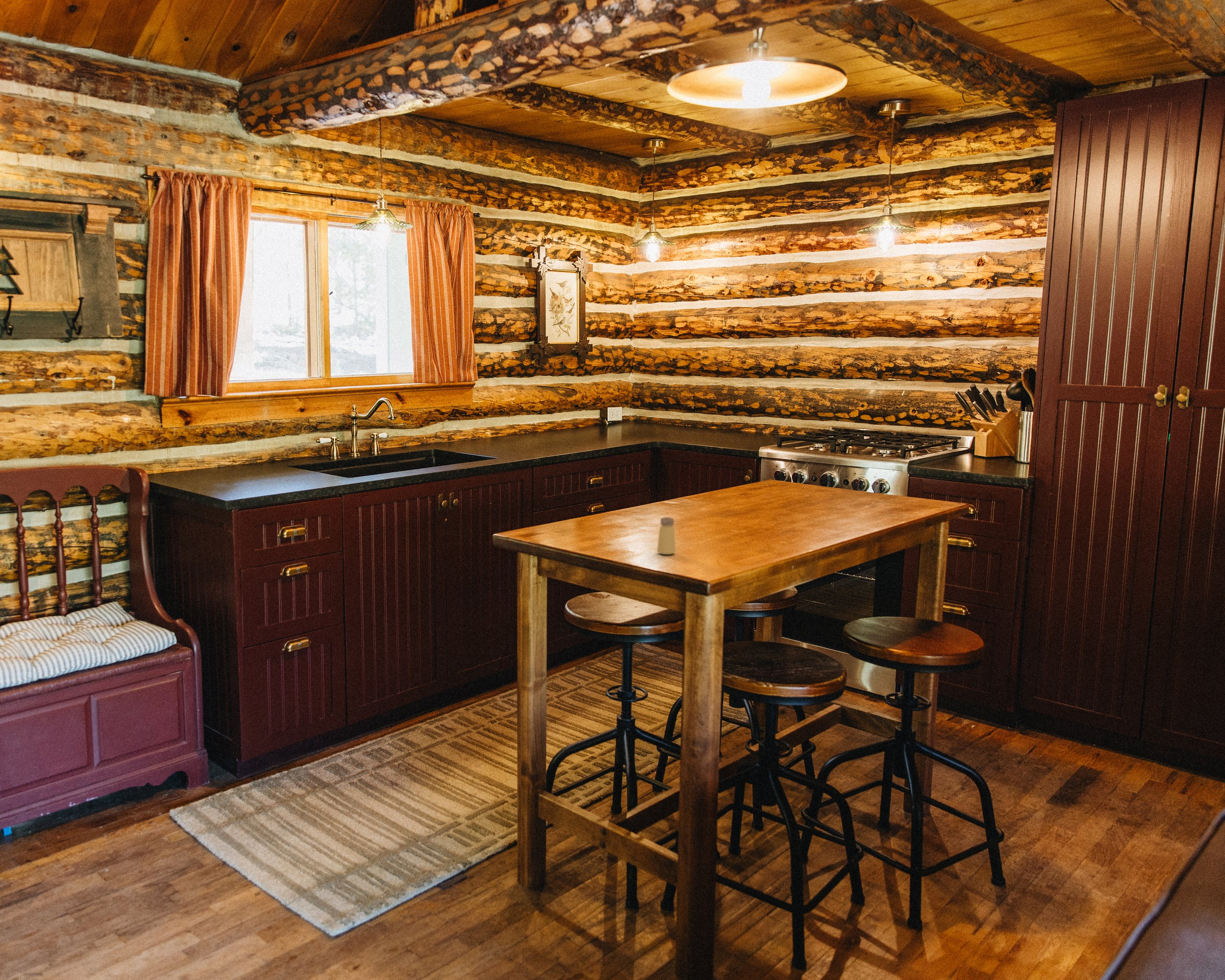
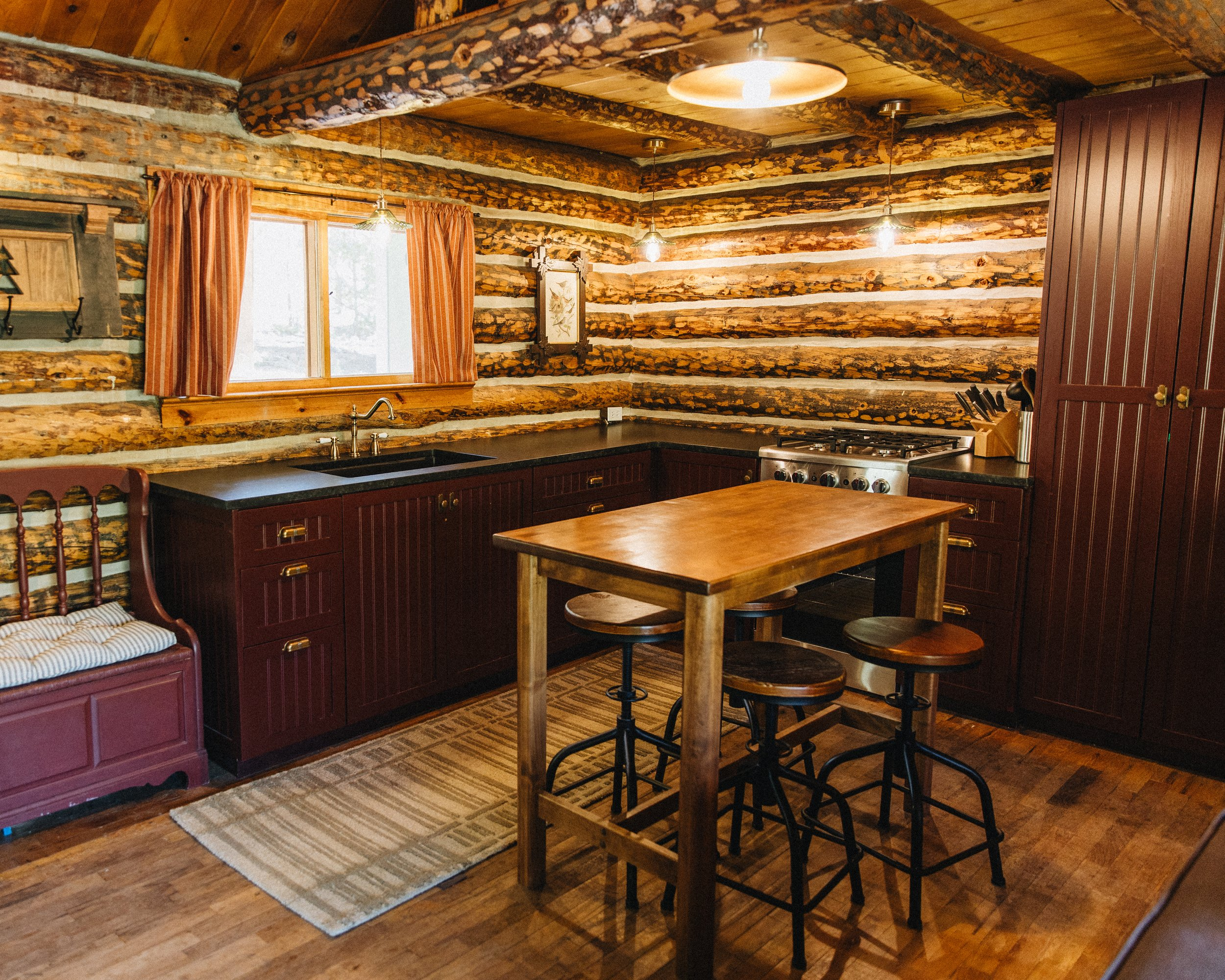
- saltshaker [657,516,676,555]
